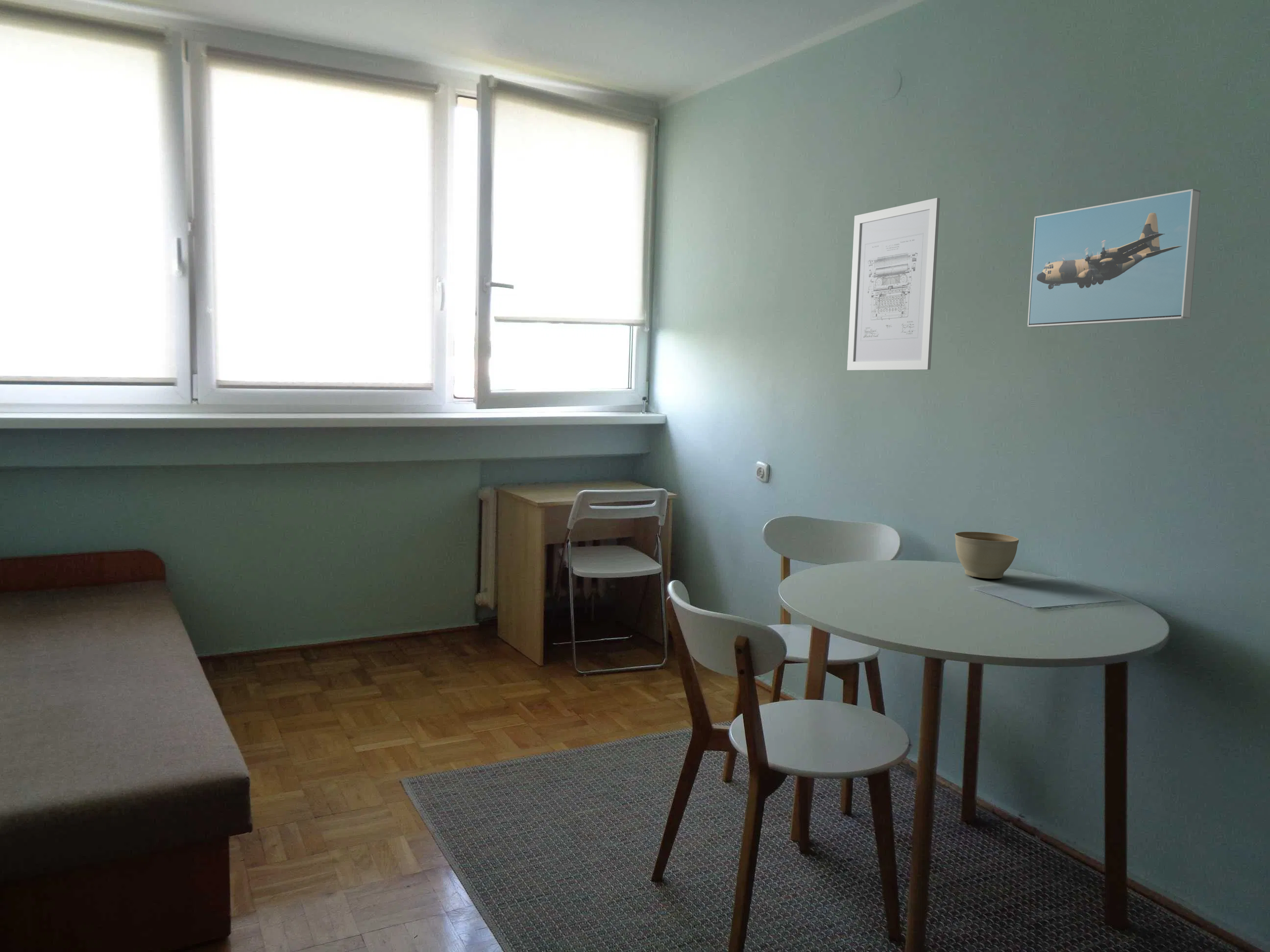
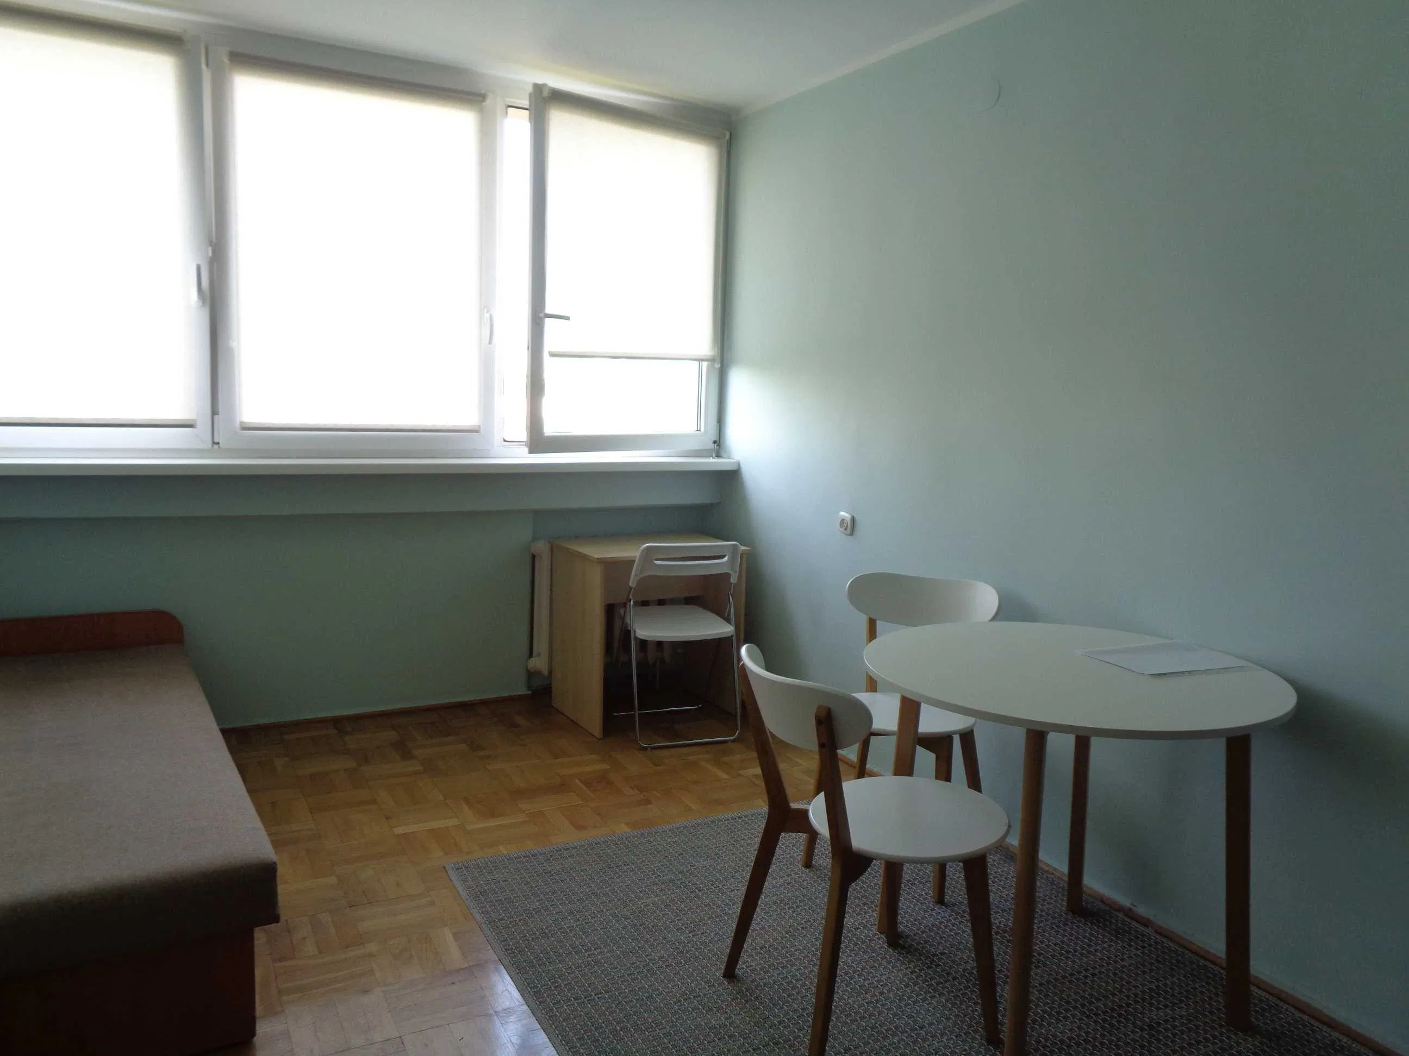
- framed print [1027,189,1201,328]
- wall art [847,197,941,371]
- planter bowl [954,531,1019,579]
